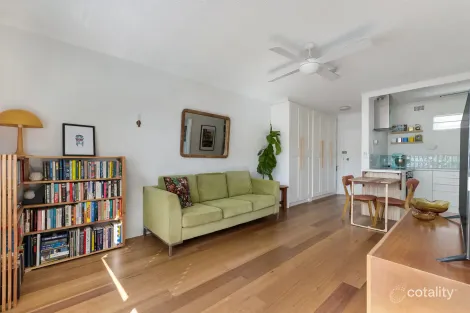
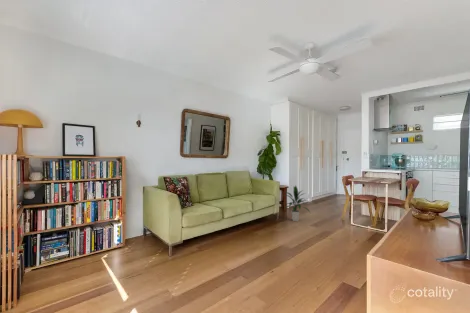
+ indoor plant [282,185,311,222]
